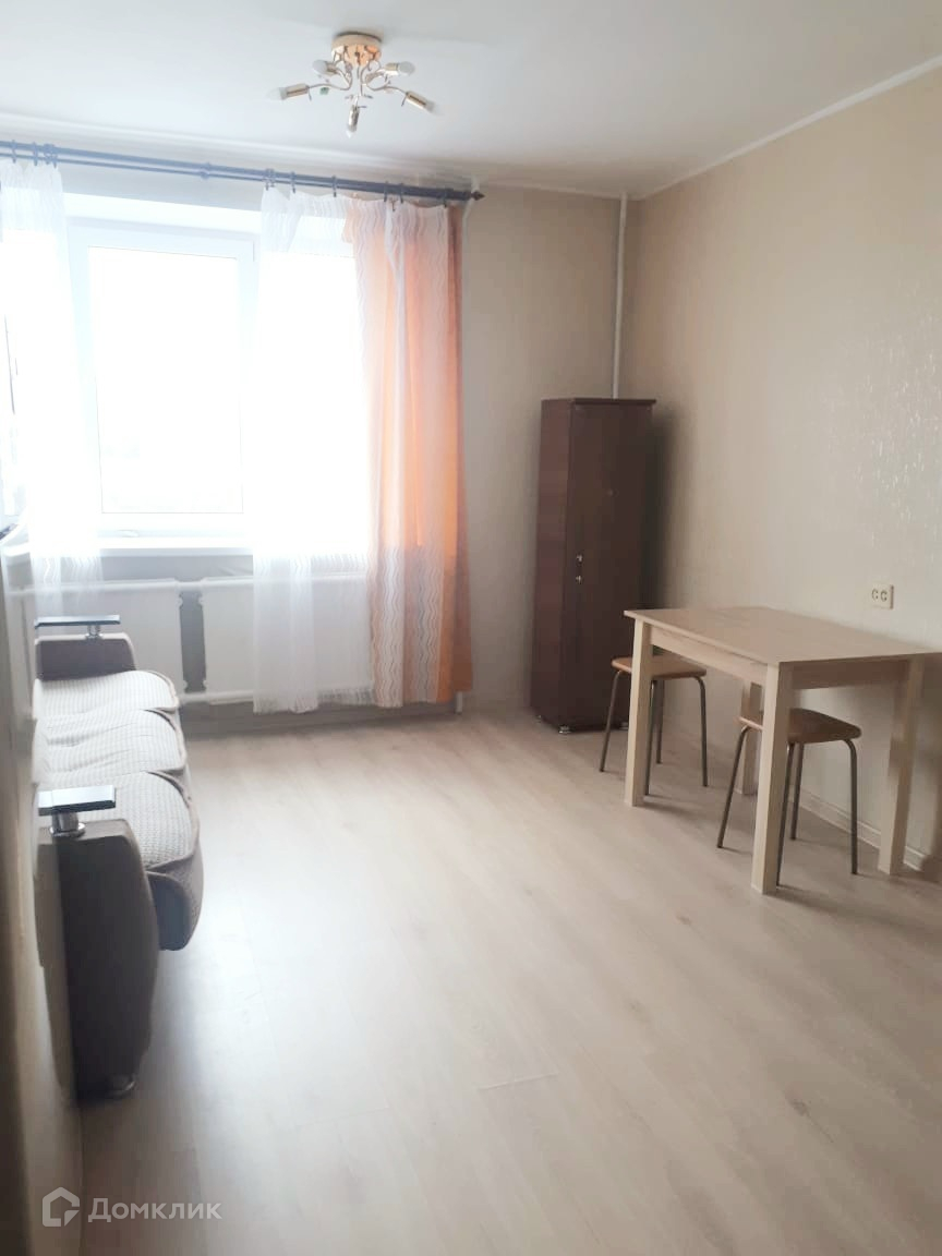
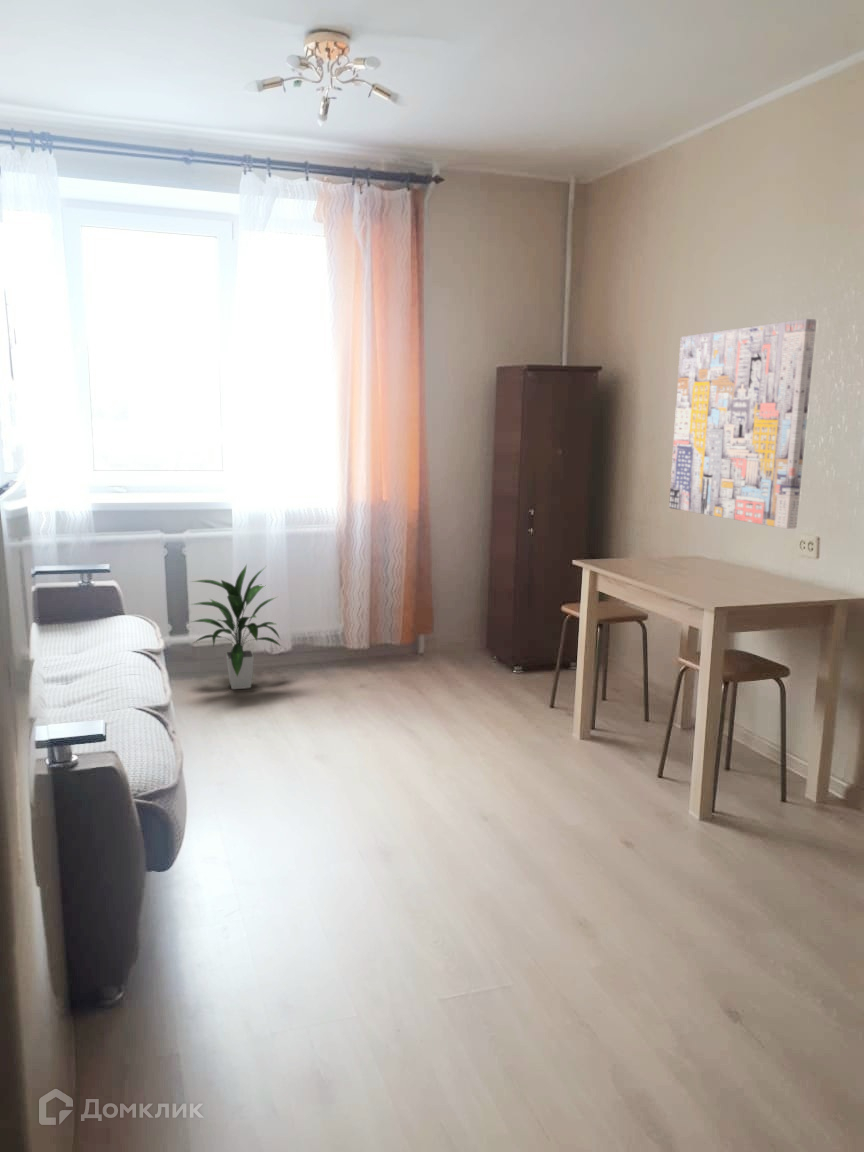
+ wall art [668,318,817,530]
+ indoor plant [188,563,282,690]
